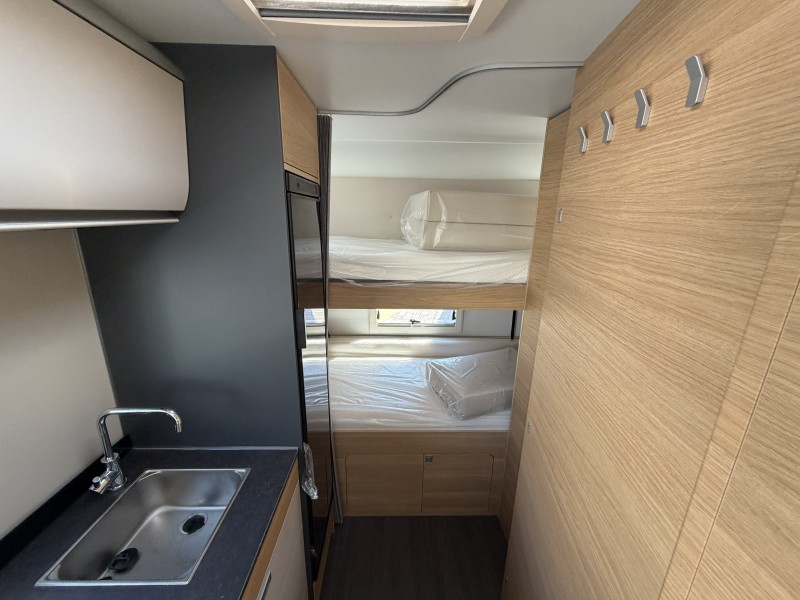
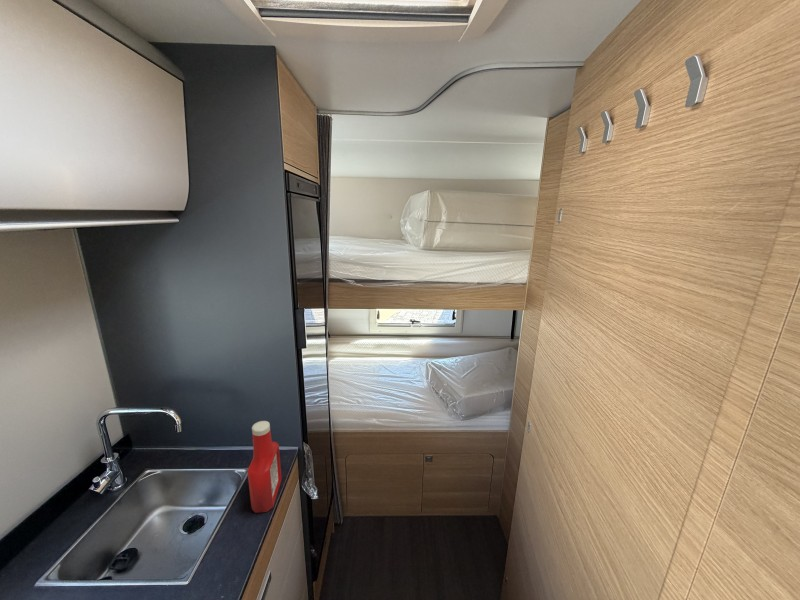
+ soap bottle [247,420,282,514]
